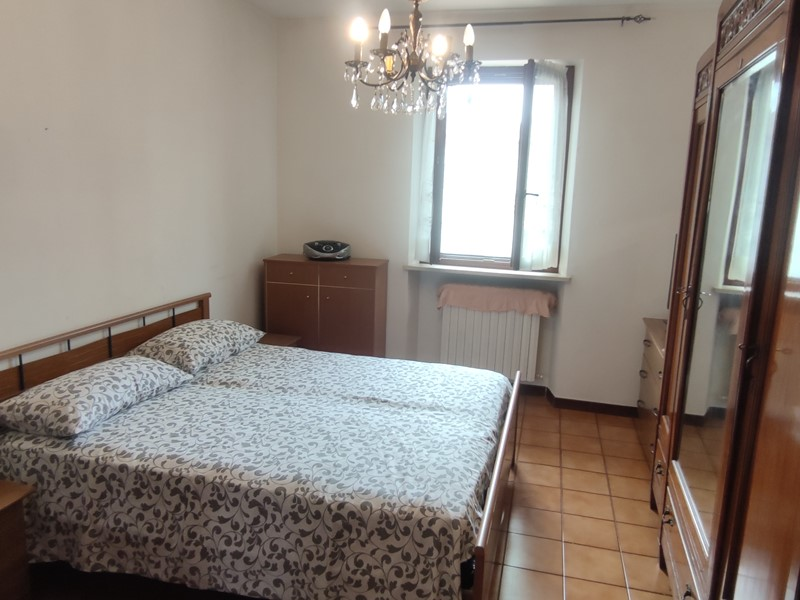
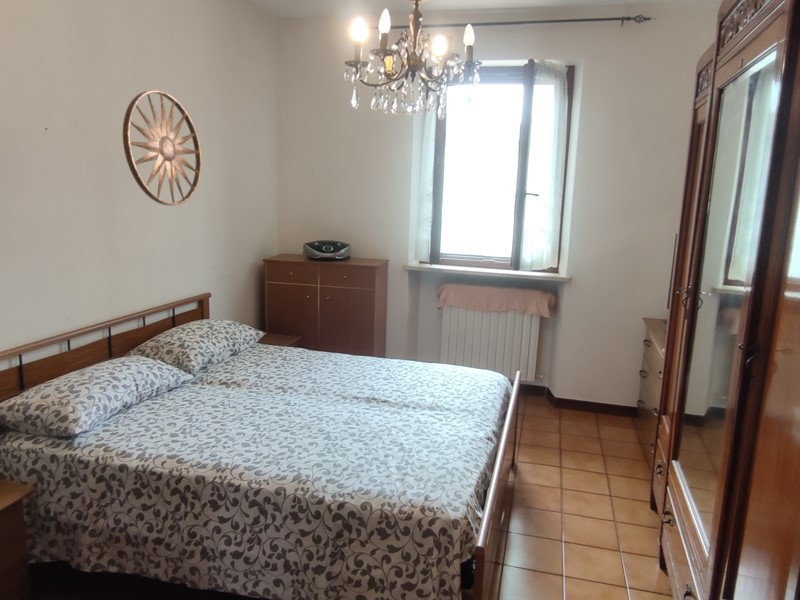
+ wall art [122,89,202,206]
